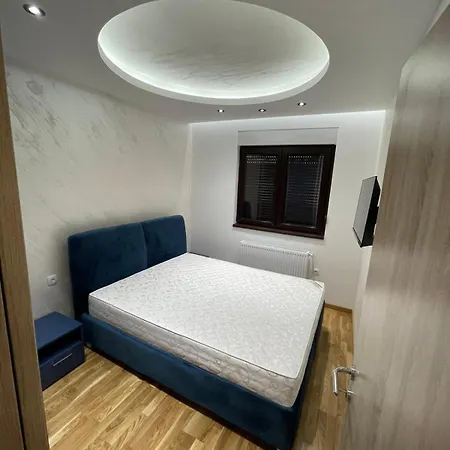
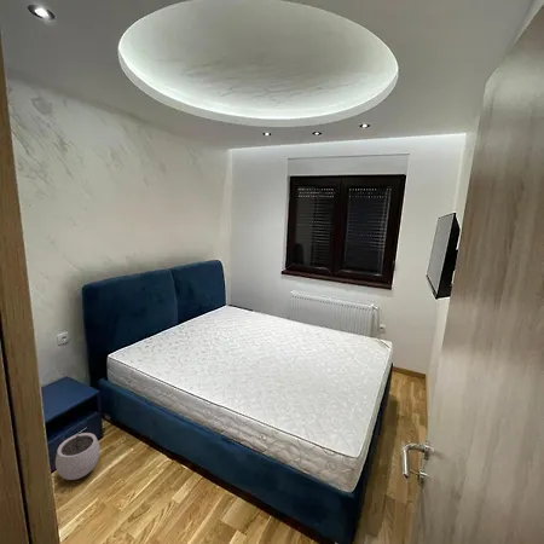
+ plant pot [54,429,100,481]
